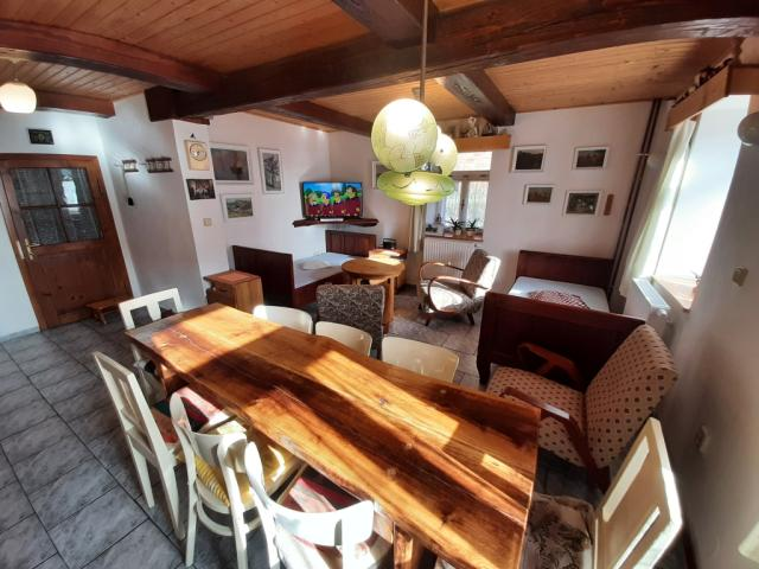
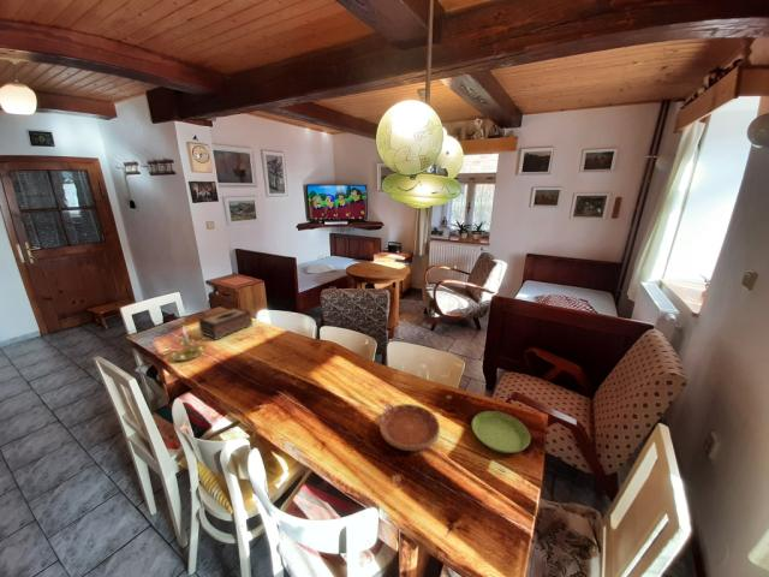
+ saucer [378,403,441,452]
+ tissue box [197,307,254,341]
+ candle holder [169,325,207,362]
+ saucer [471,410,531,454]
